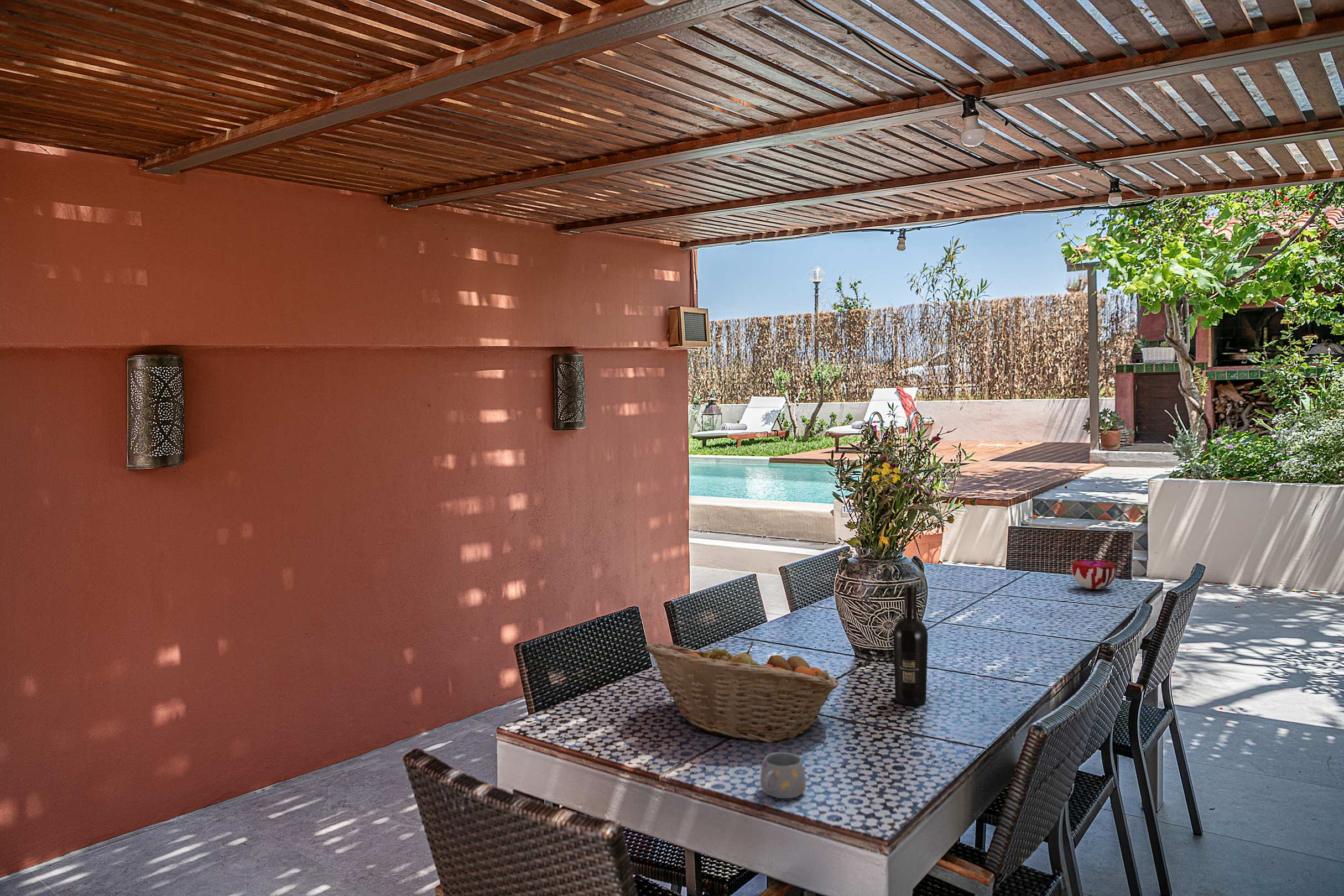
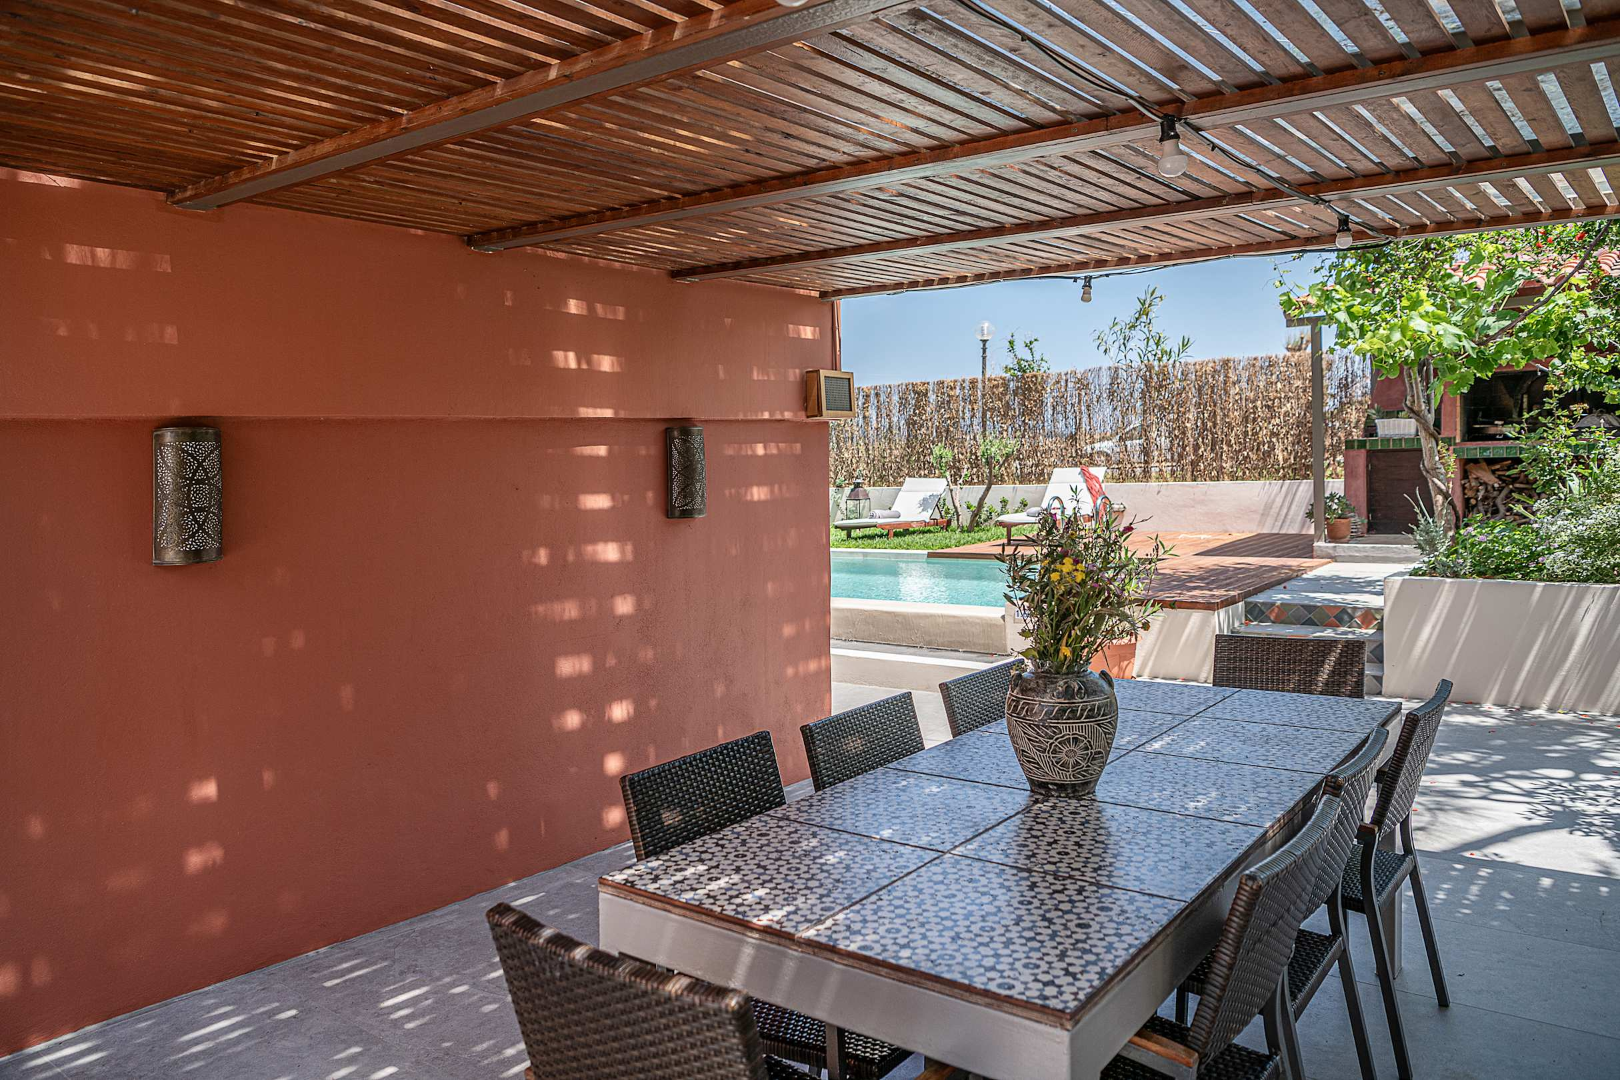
- fruit basket [644,641,840,743]
- mug [759,752,806,799]
- decorative bowl [1071,559,1116,590]
- wine bottle [893,585,928,706]
